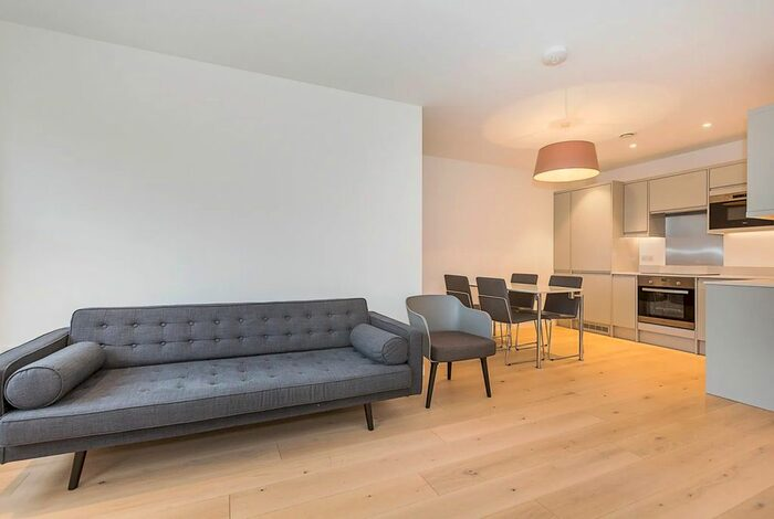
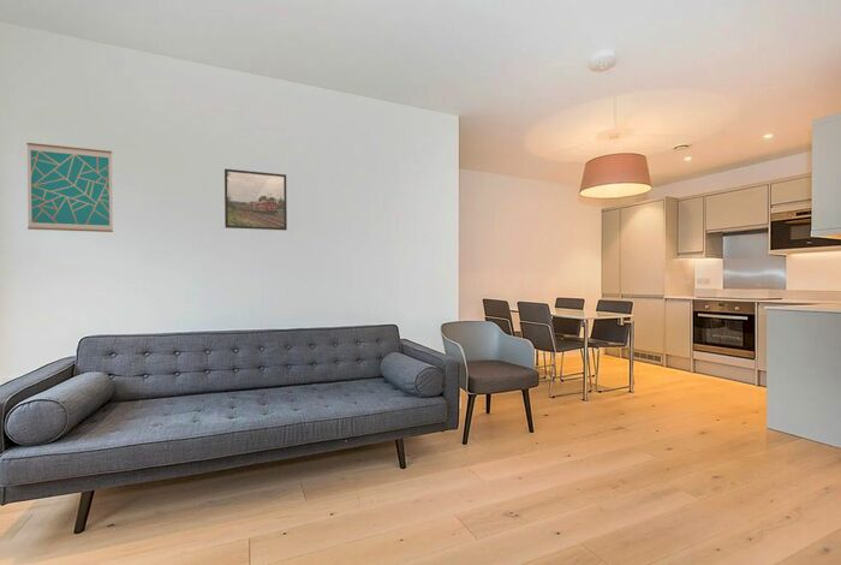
+ wall art [25,142,114,233]
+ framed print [223,168,288,232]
